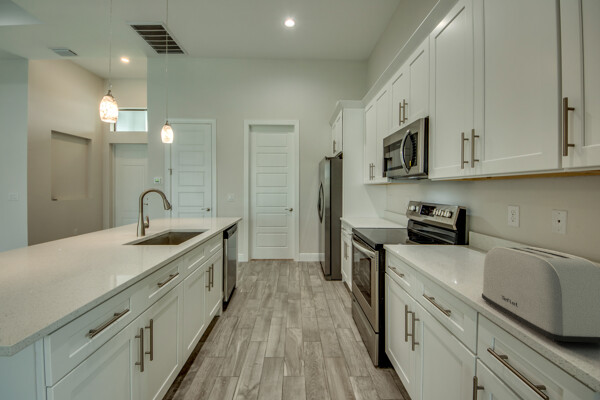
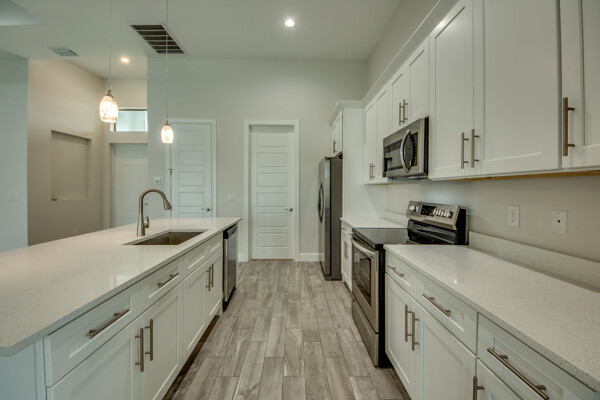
- toaster [481,246,600,344]
